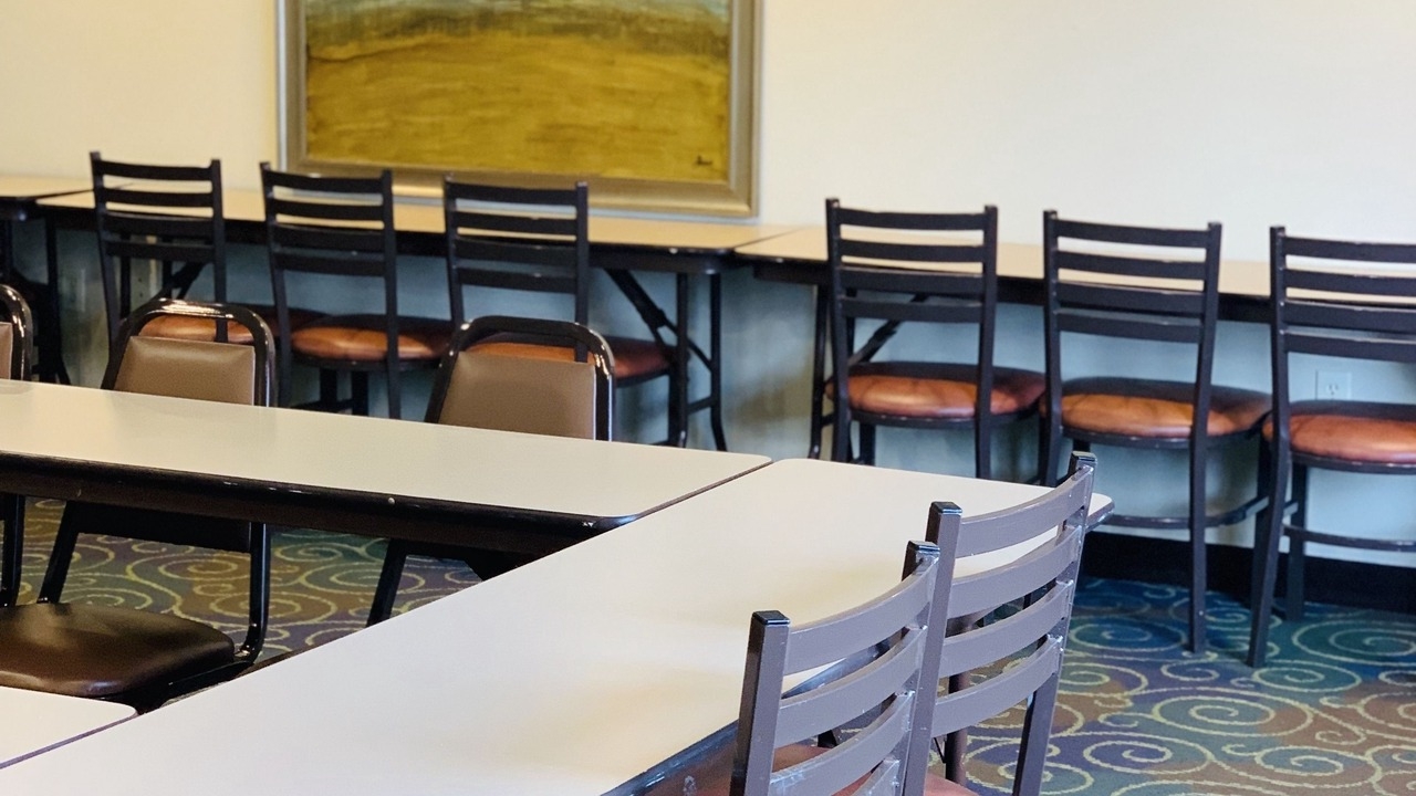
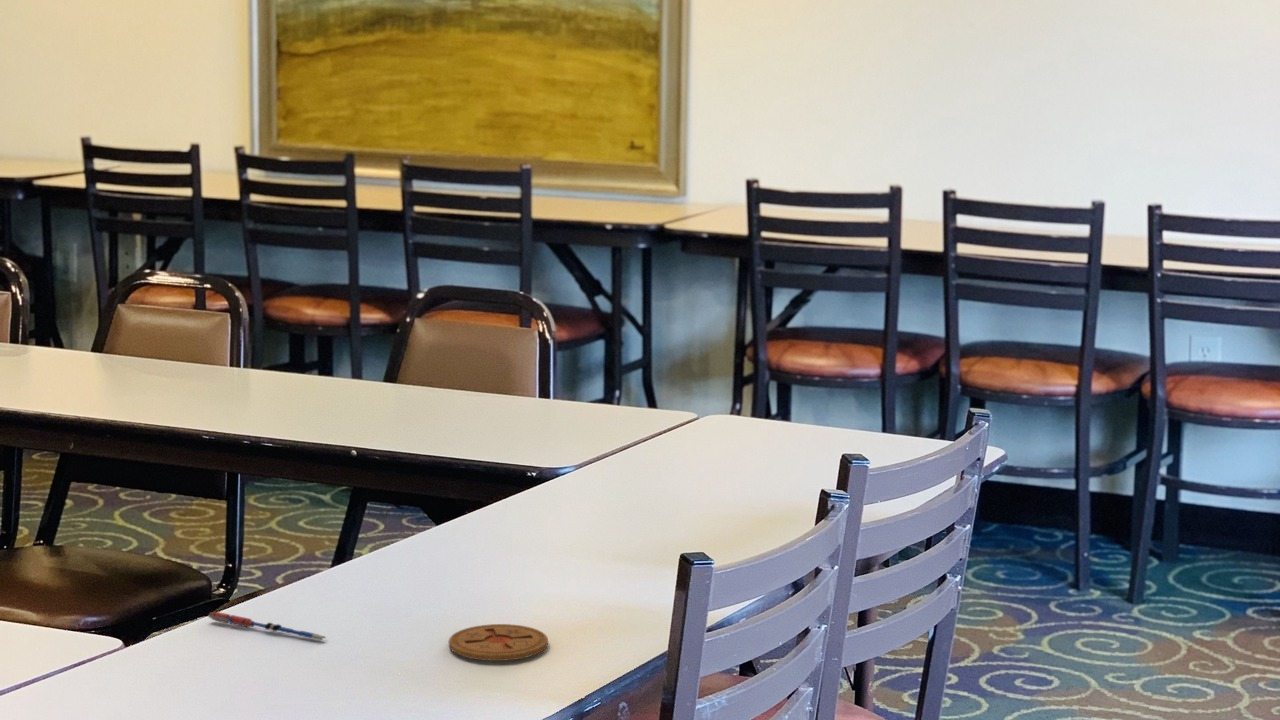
+ pen [207,611,328,642]
+ coaster [448,623,549,662]
